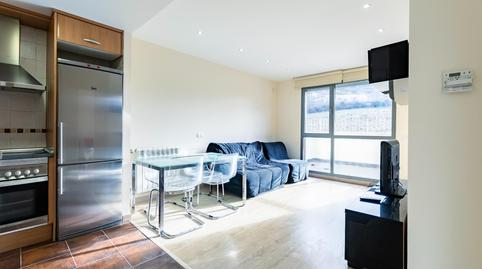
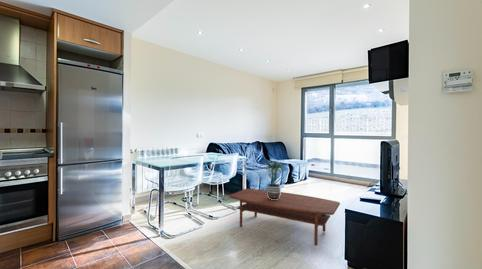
+ potted plant [261,159,287,200]
+ coffee table [228,188,341,246]
